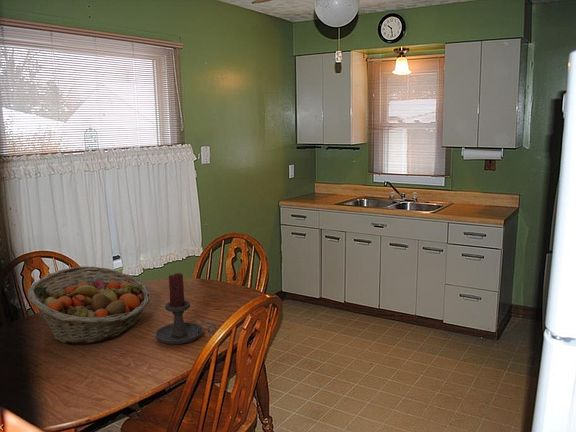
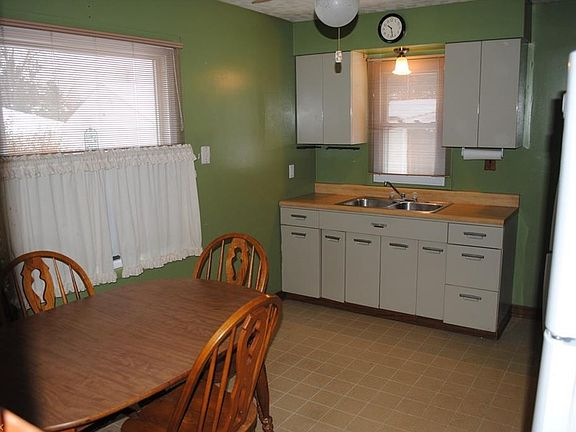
- candle holder [154,272,218,345]
- fruit basket [27,265,151,345]
